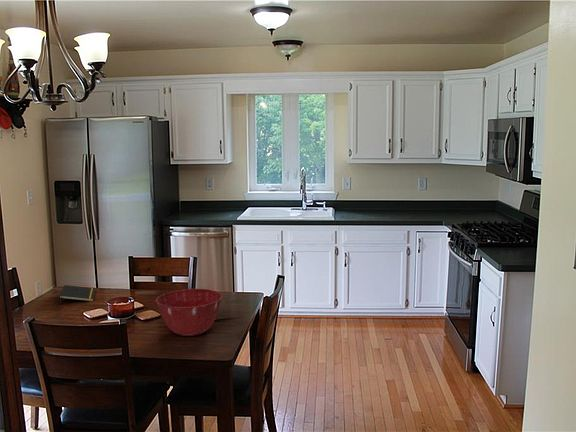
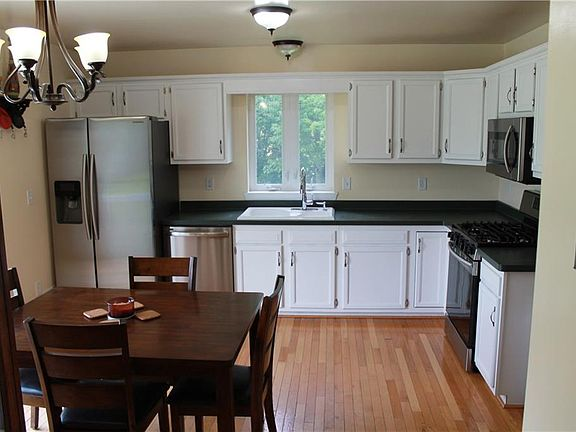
- mixing bowl [155,288,223,337]
- notepad [58,284,97,305]
